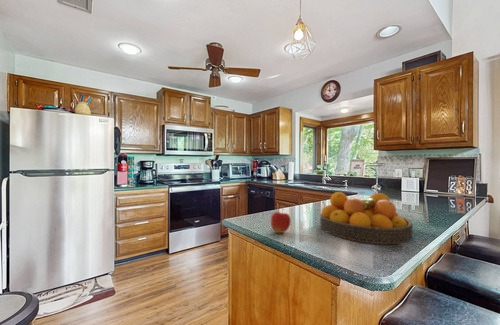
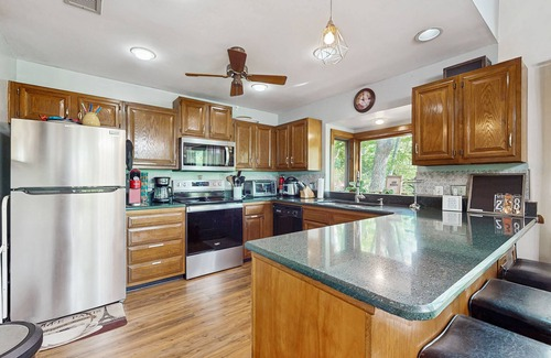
- fruit bowl [319,191,414,245]
- apple [270,207,292,234]
